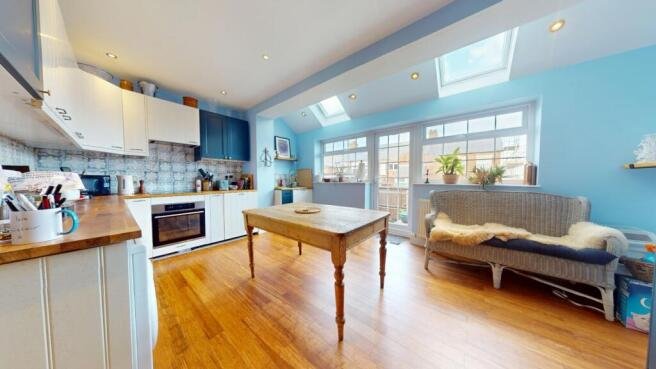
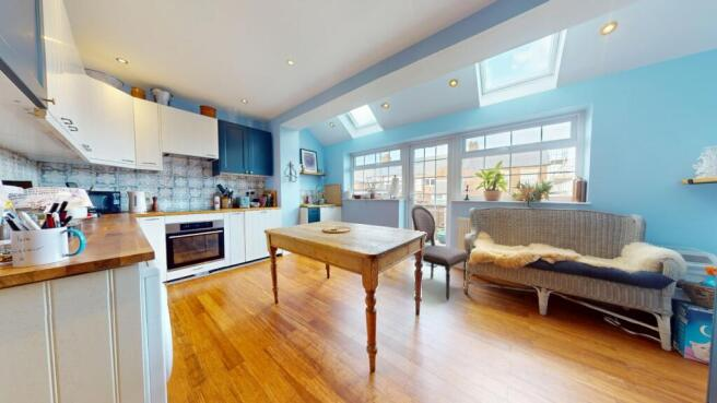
+ dining chair [411,205,469,301]
